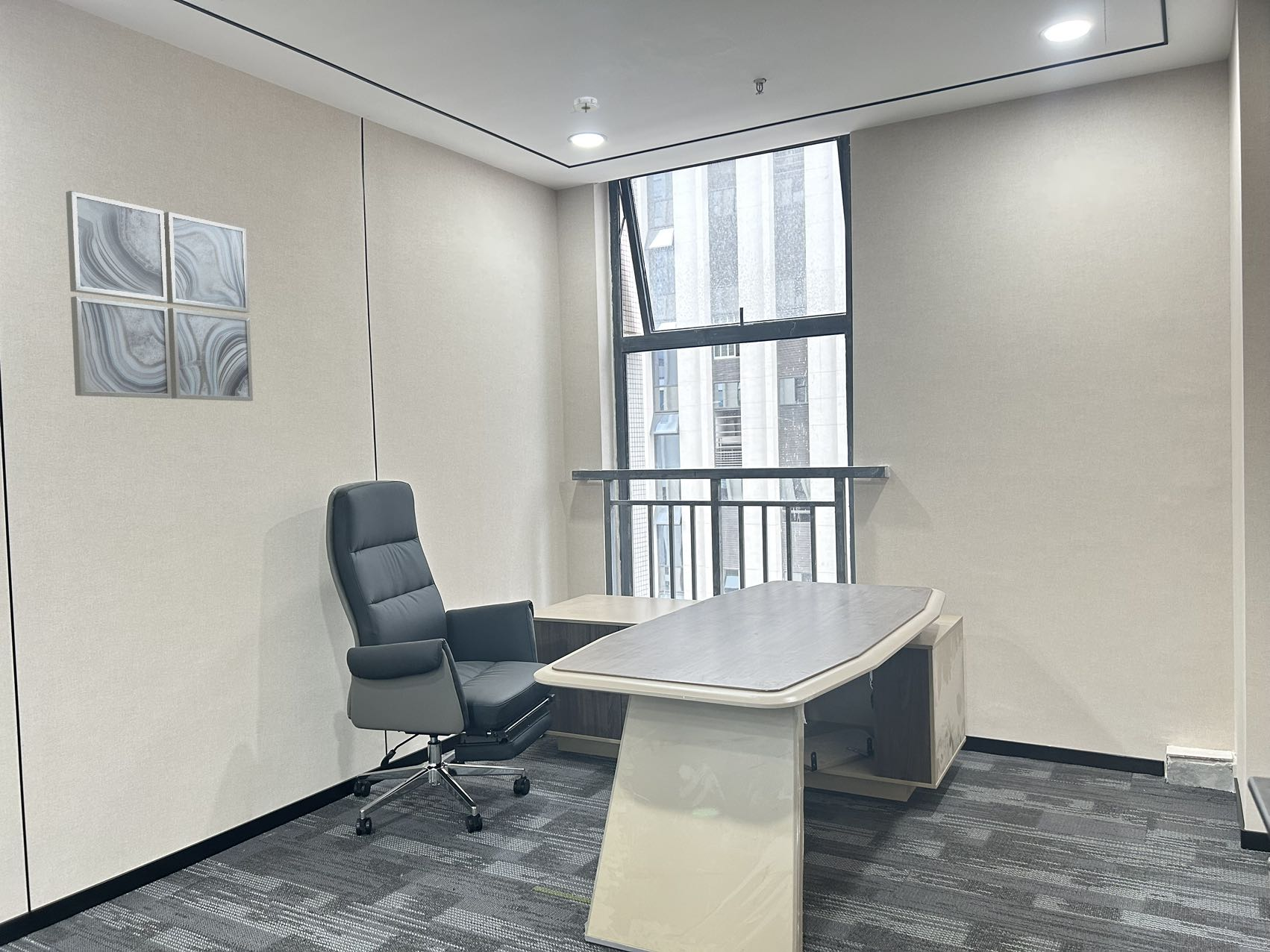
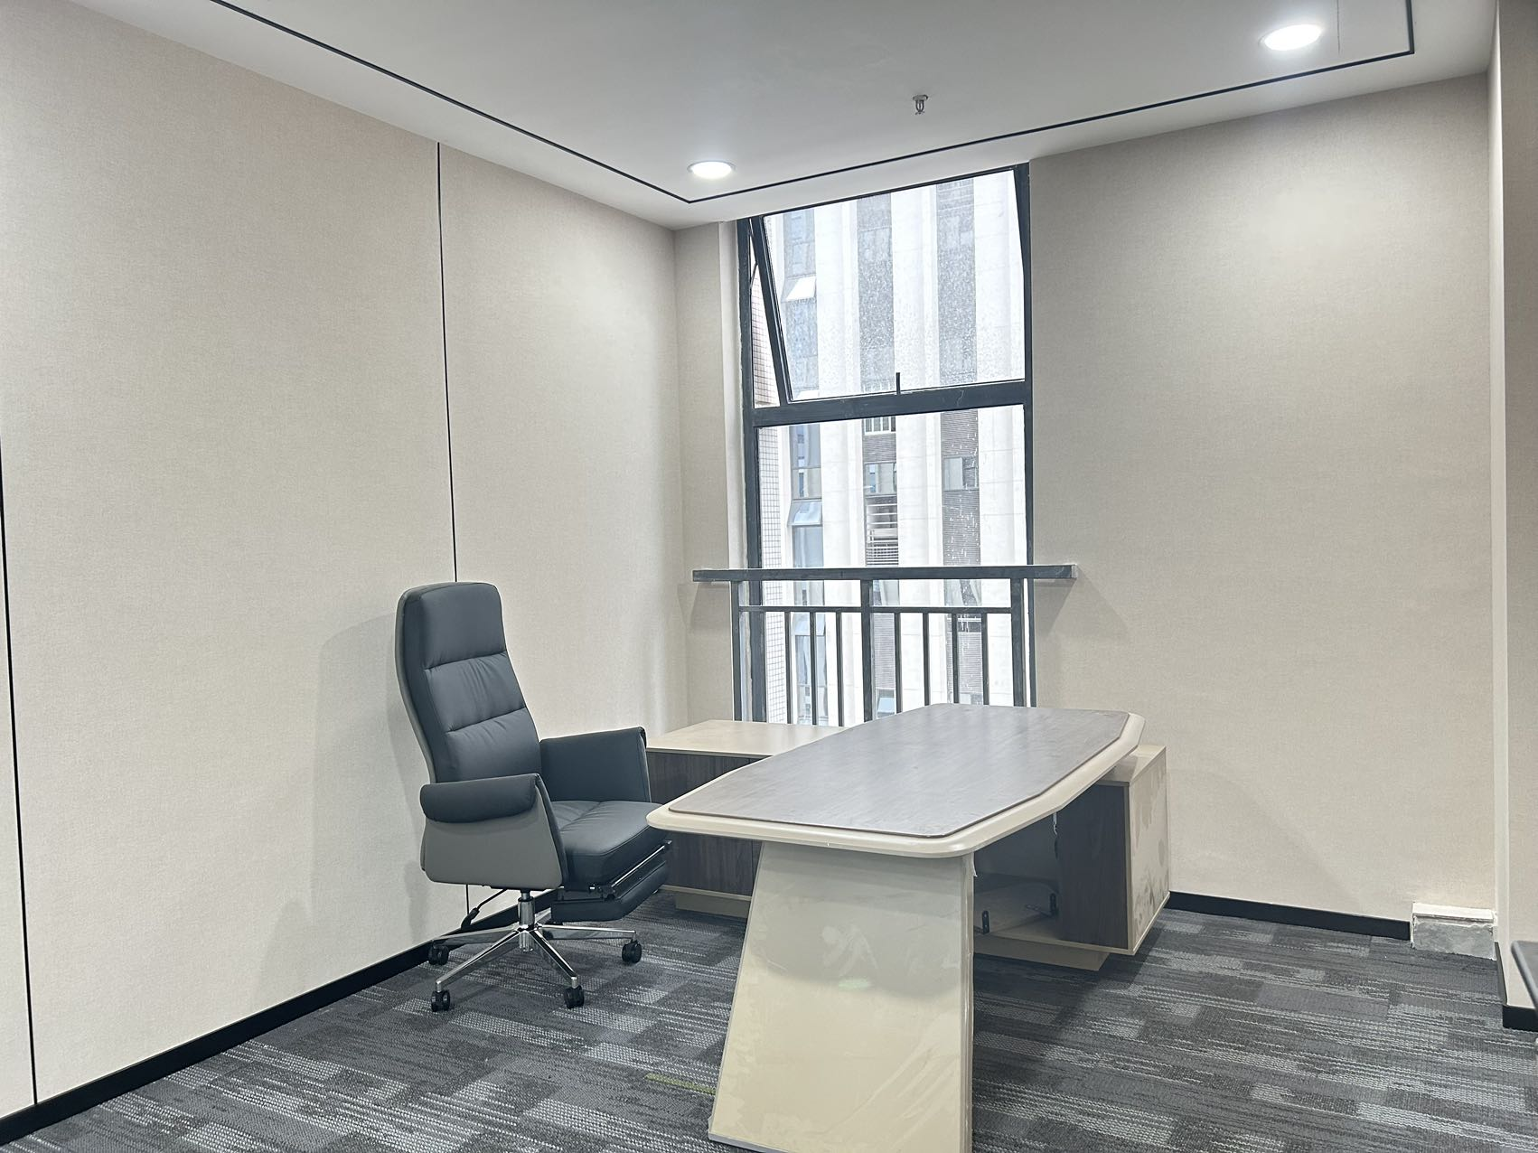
- smoke detector [570,96,601,114]
- wall art [65,190,254,402]
